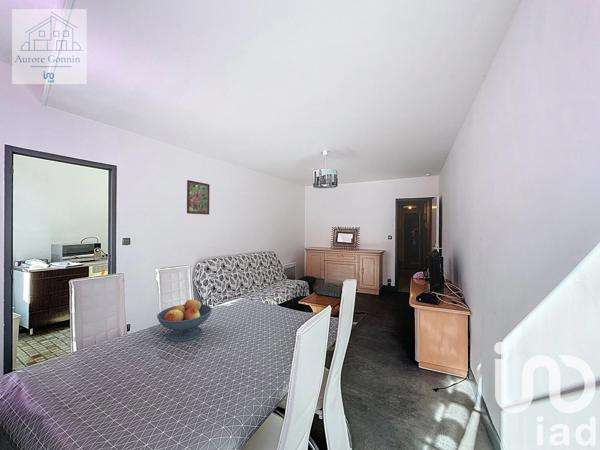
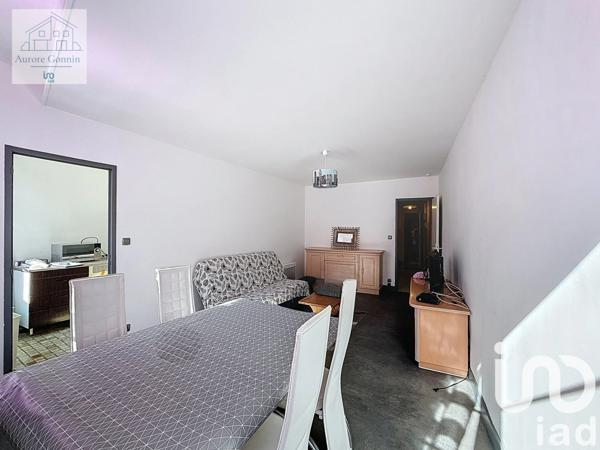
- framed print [186,179,211,216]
- fruit bowl [156,299,213,343]
